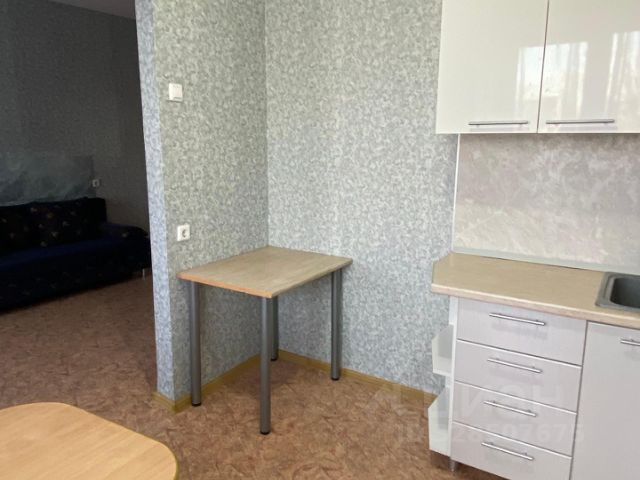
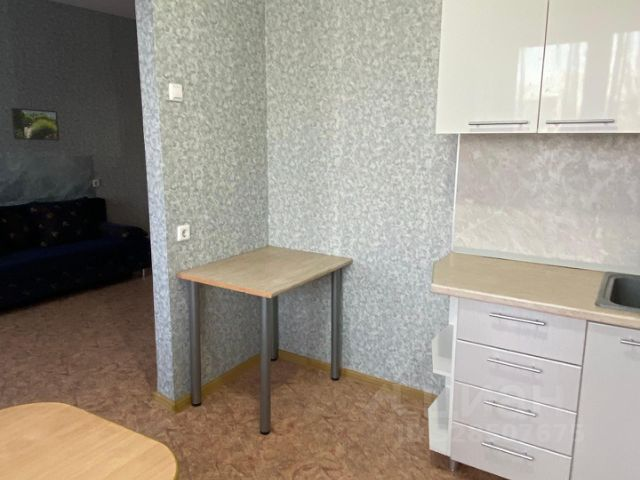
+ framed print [10,107,60,142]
